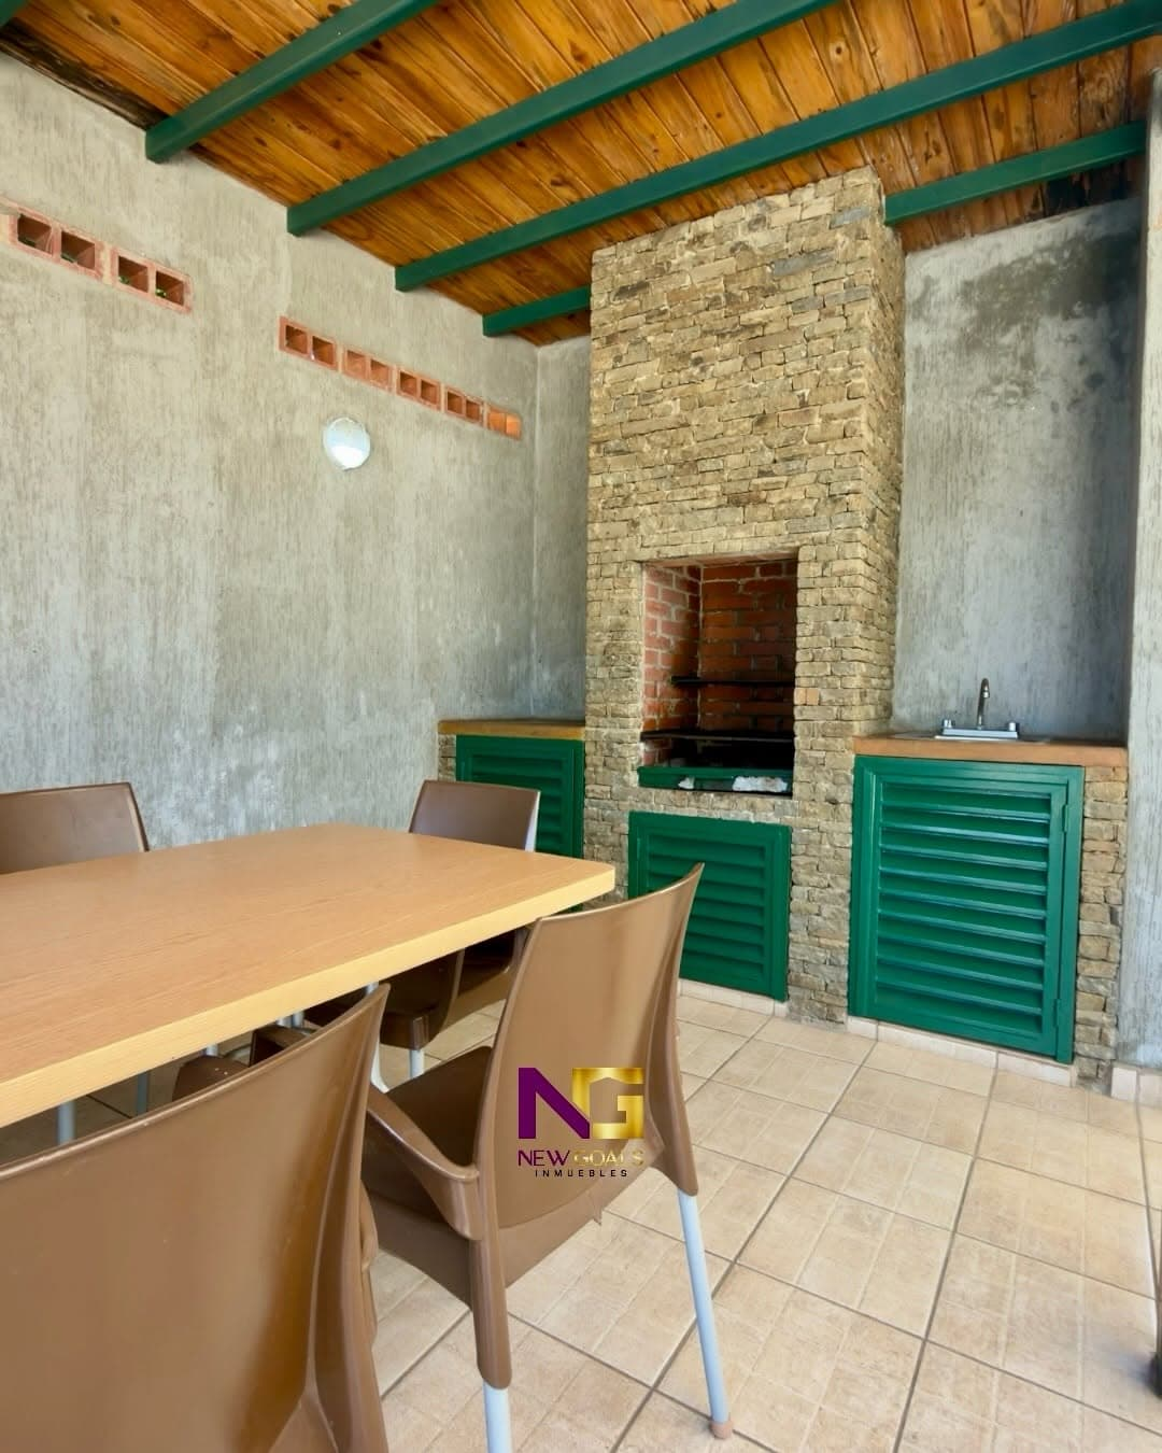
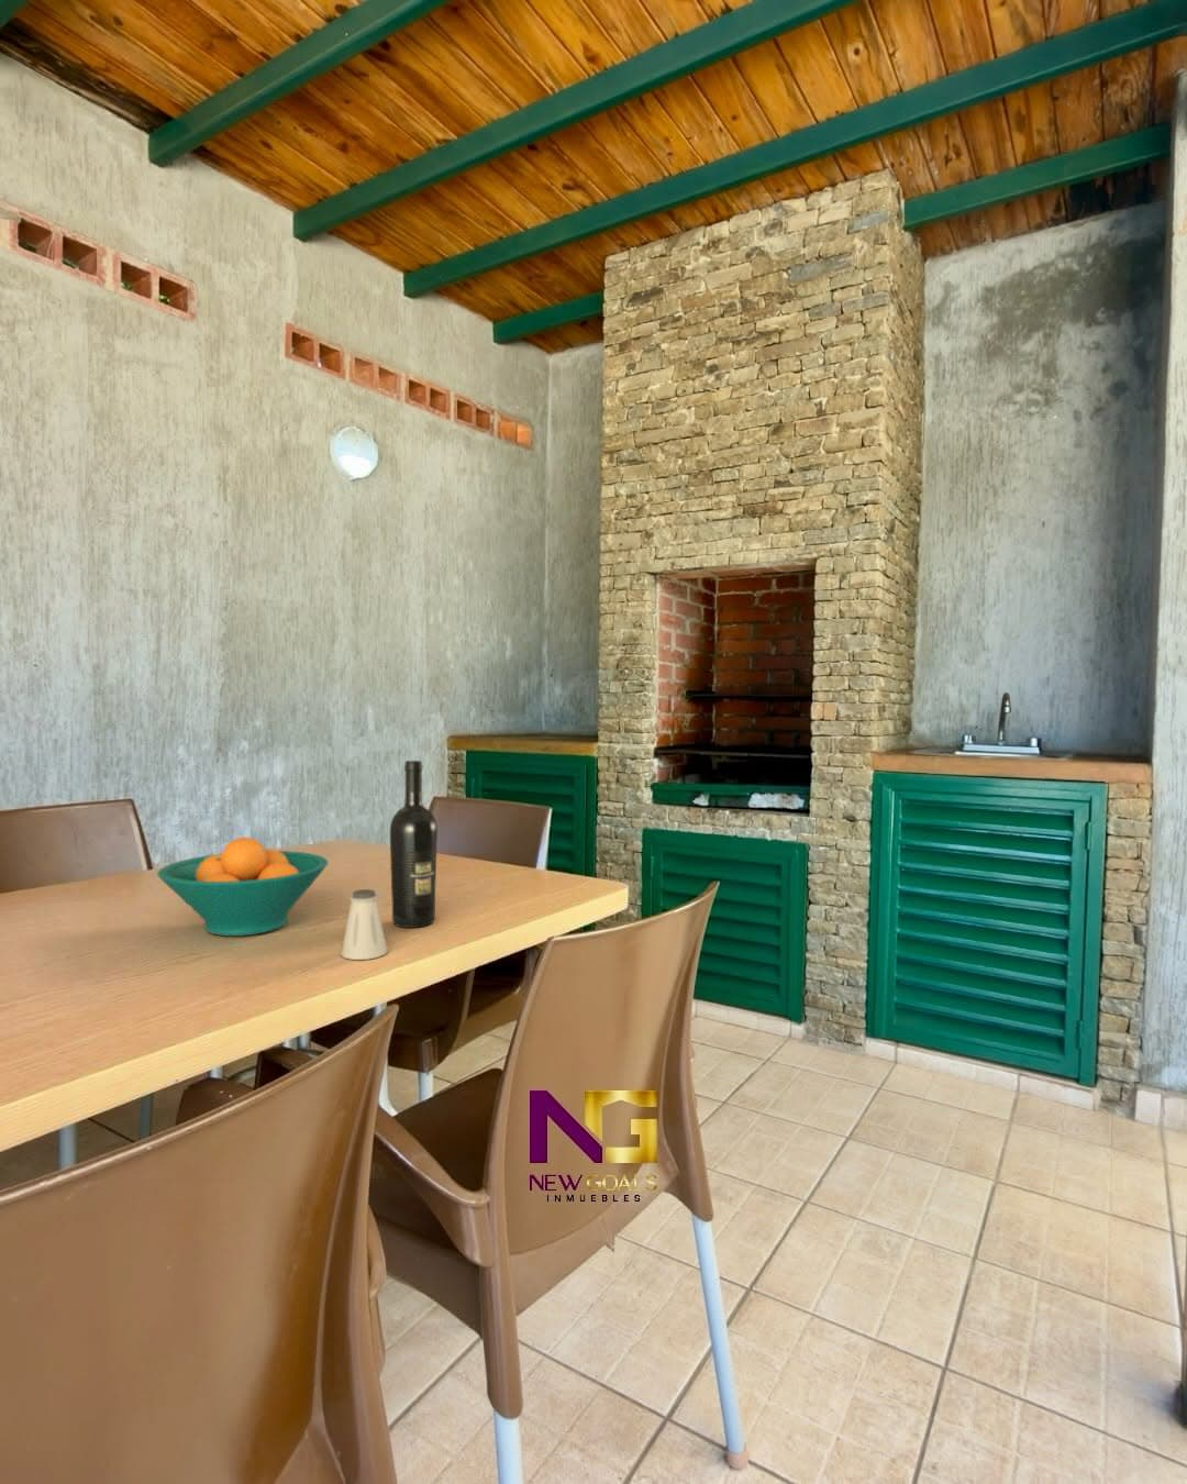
+ saltshaker [339,888,389,961]
+ fruit bowl [156,837,329,938]
+ wine bottle [389,760,438,929]
